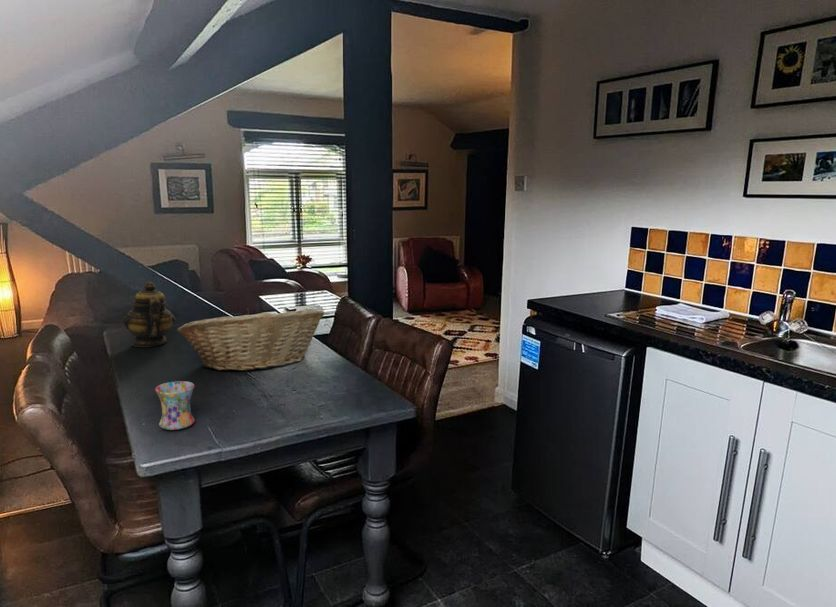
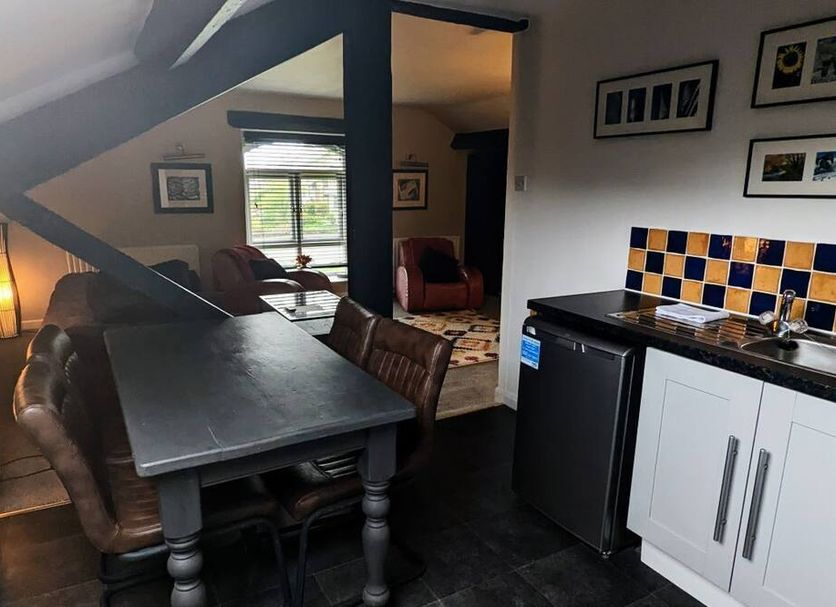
- fruit basket [176,307,325,372]
- teapot [122,281,176,348]
- mug [154,380,196,431]
